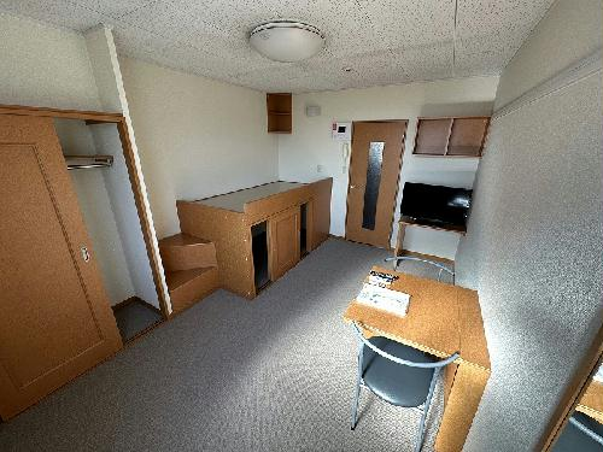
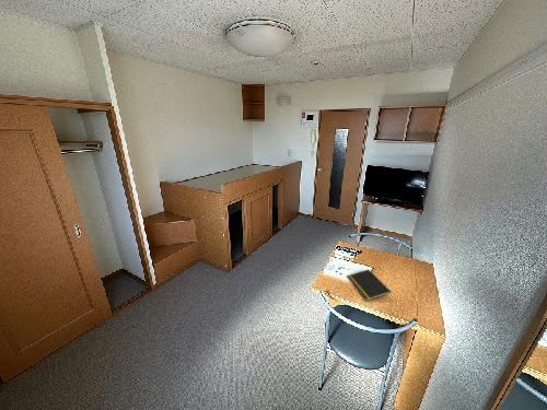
+ notepad [346,268,393,302]
